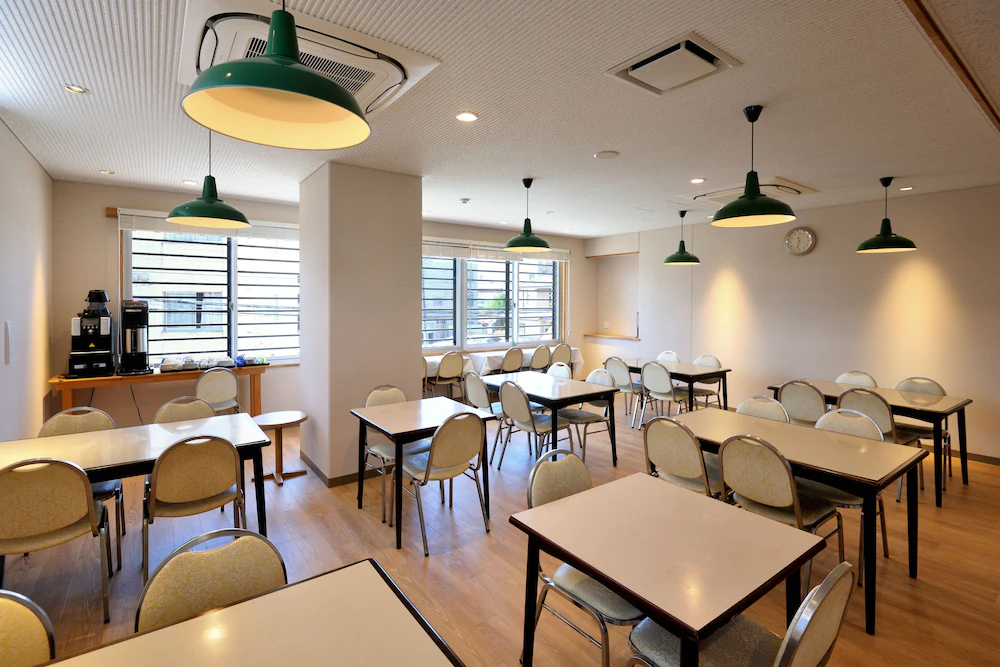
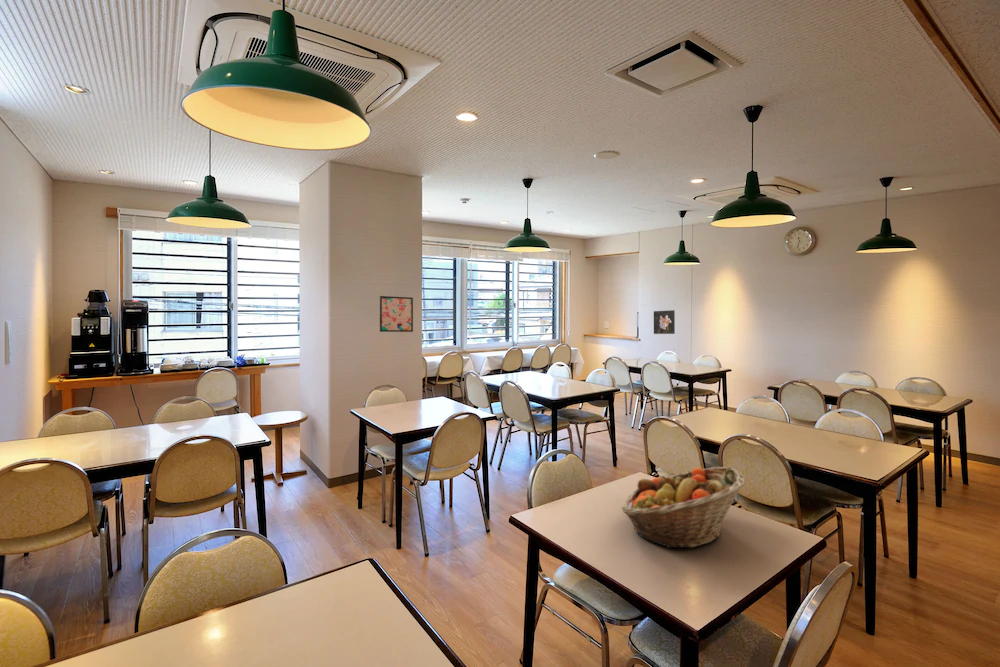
+ wall art [379,295,414,333]
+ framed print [653,309,676,335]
+ fruit basket [621,466,746,549]
